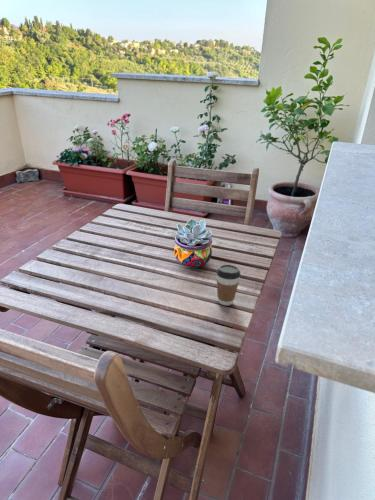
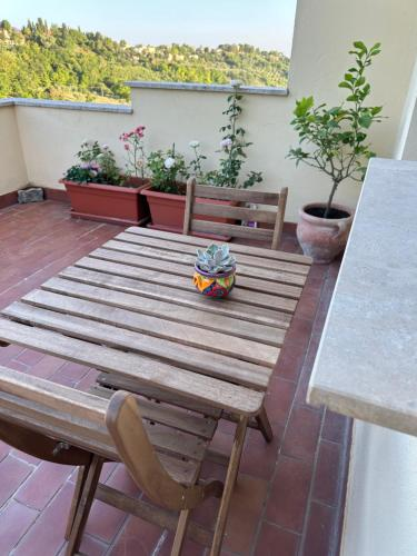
- coffee cup [215,264,242,306]
